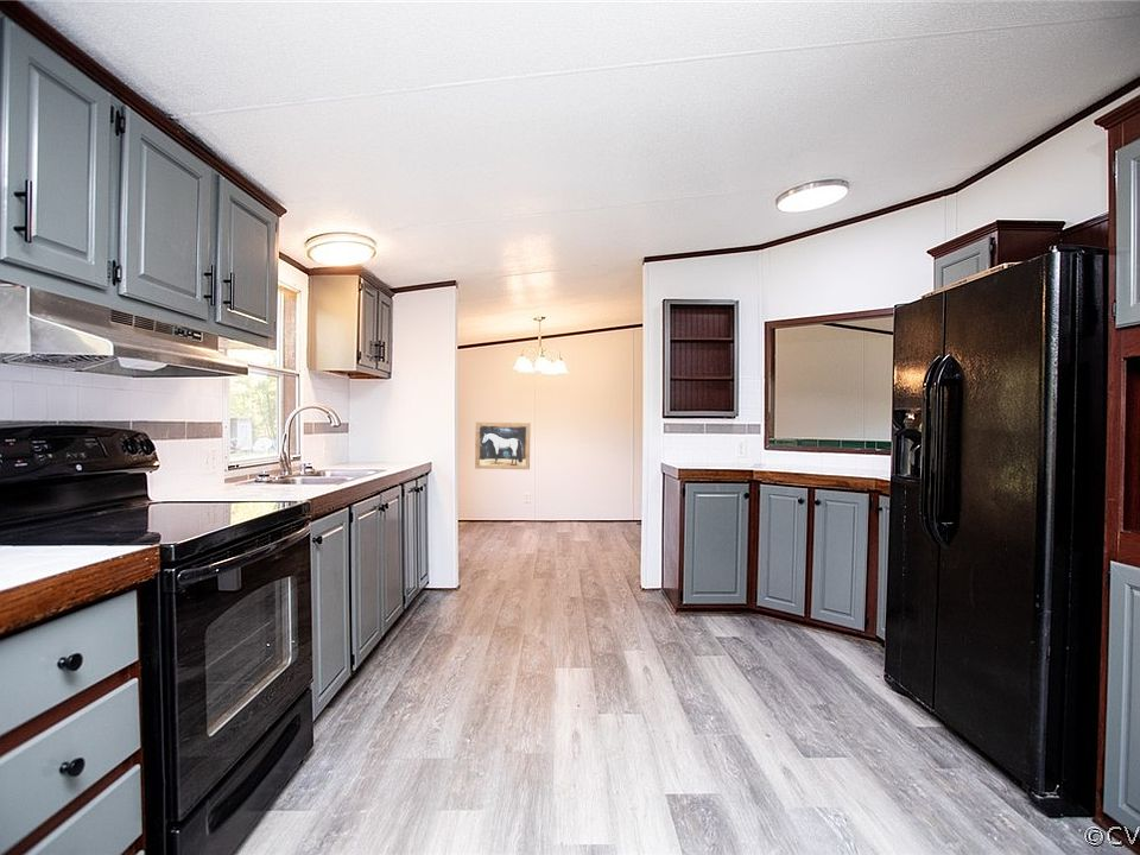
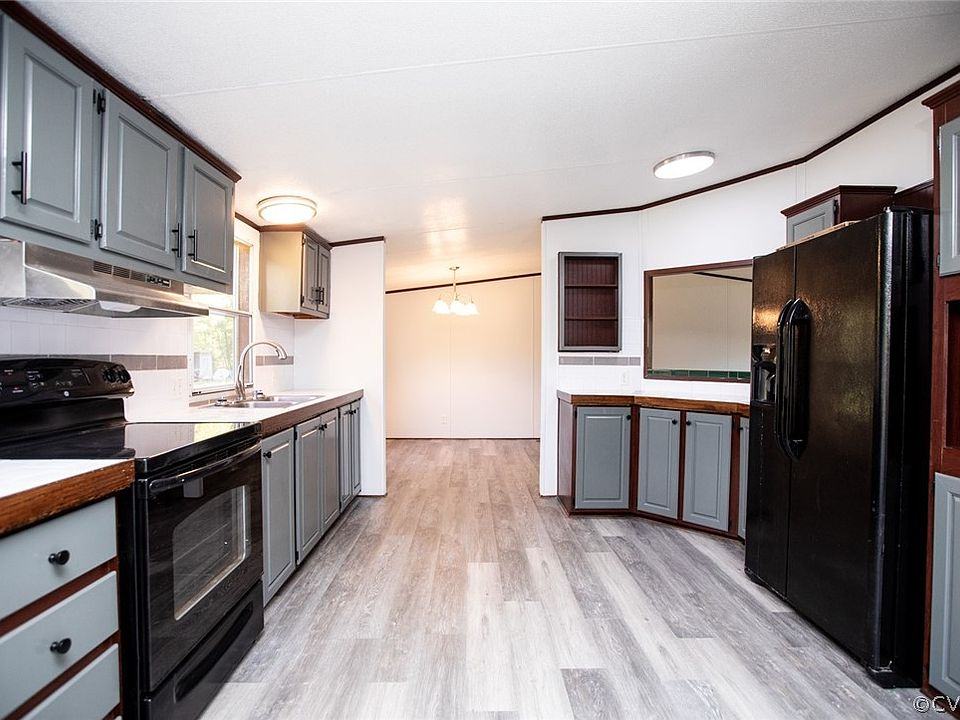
- wall art [474,422,531,470]
